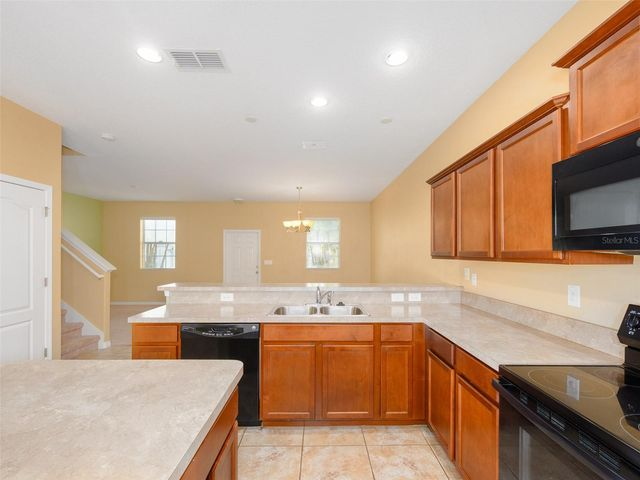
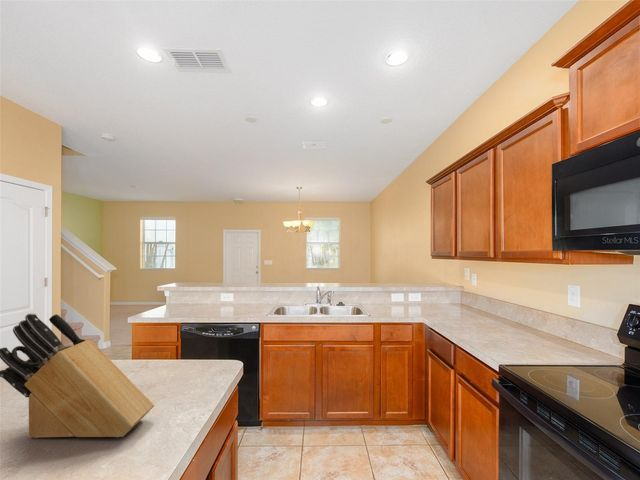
+ knife block [0,312,155,439]
